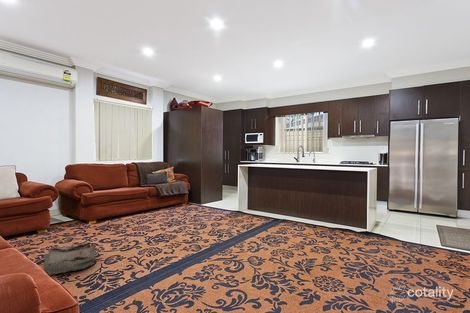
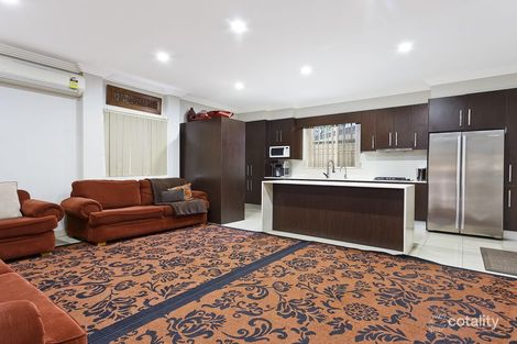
- bag [42,241,97,275]
